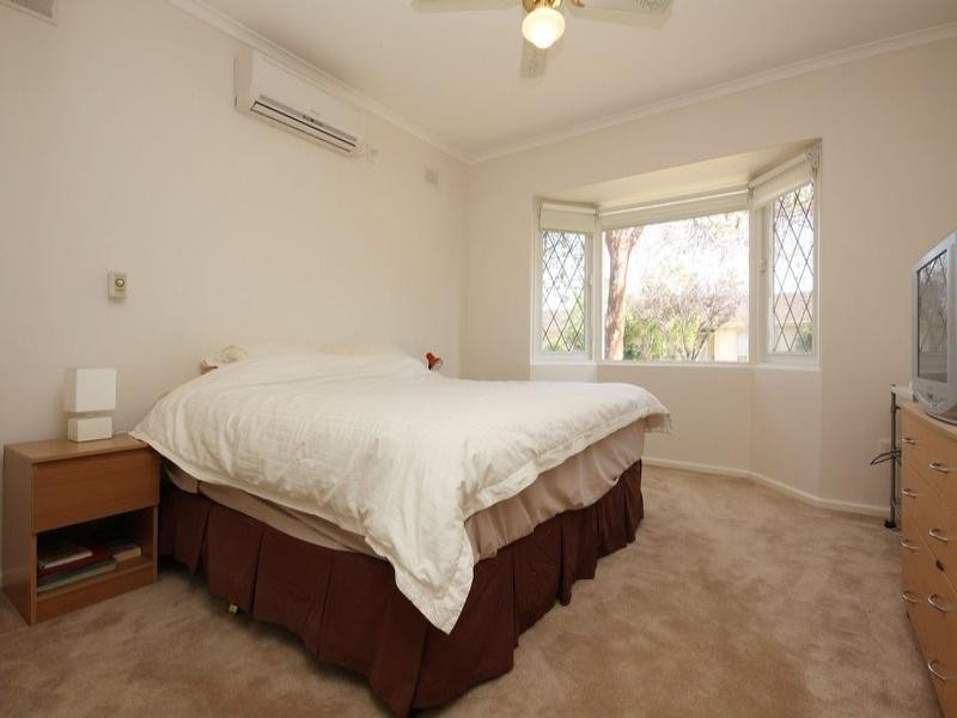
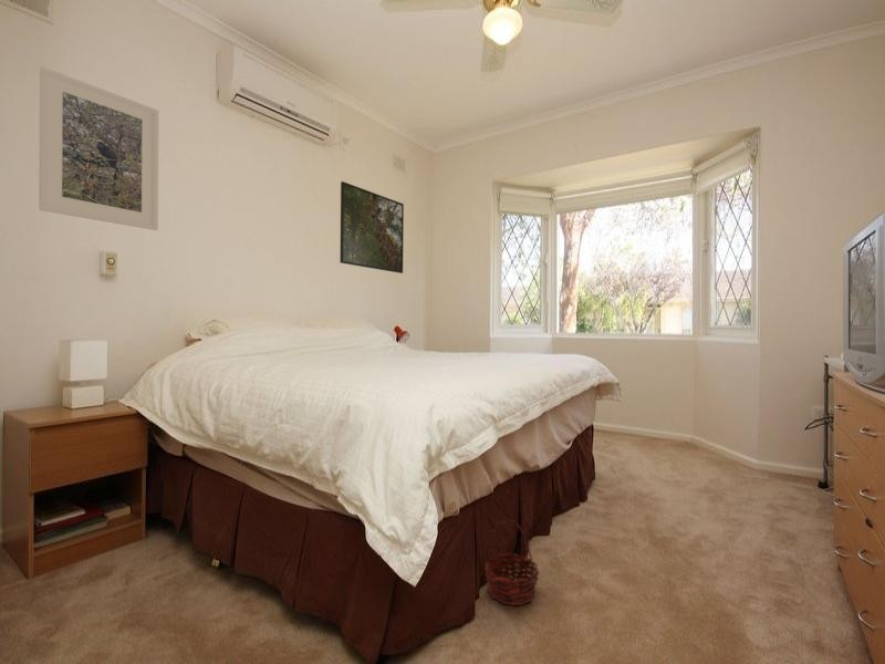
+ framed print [38,65,159,231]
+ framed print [339,180,405,274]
+ basket [483,518,540,606]
